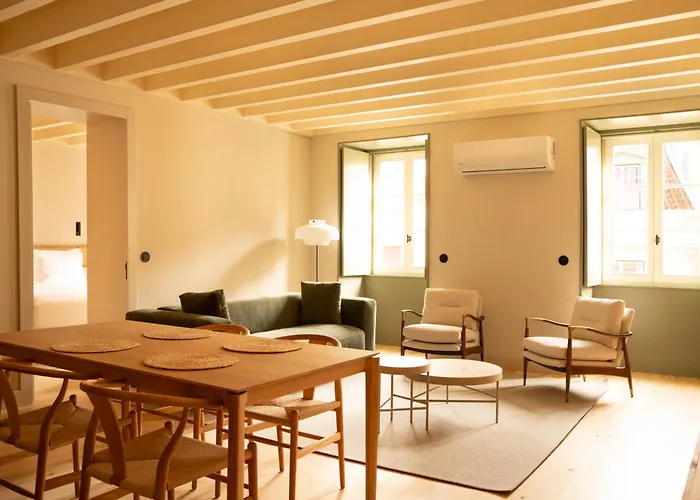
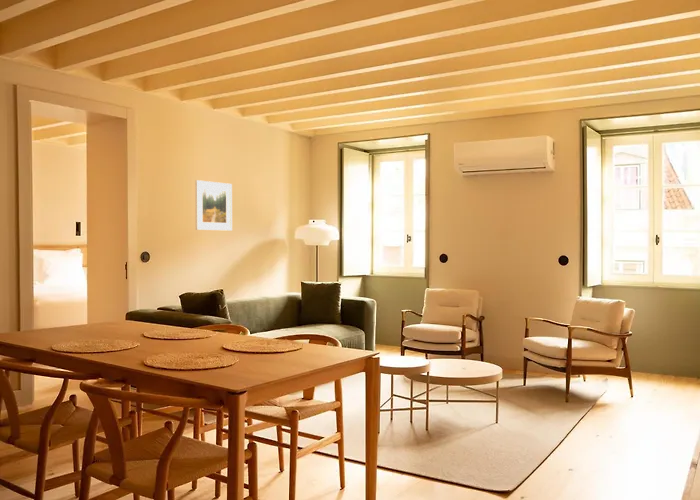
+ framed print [194,179,233,232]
